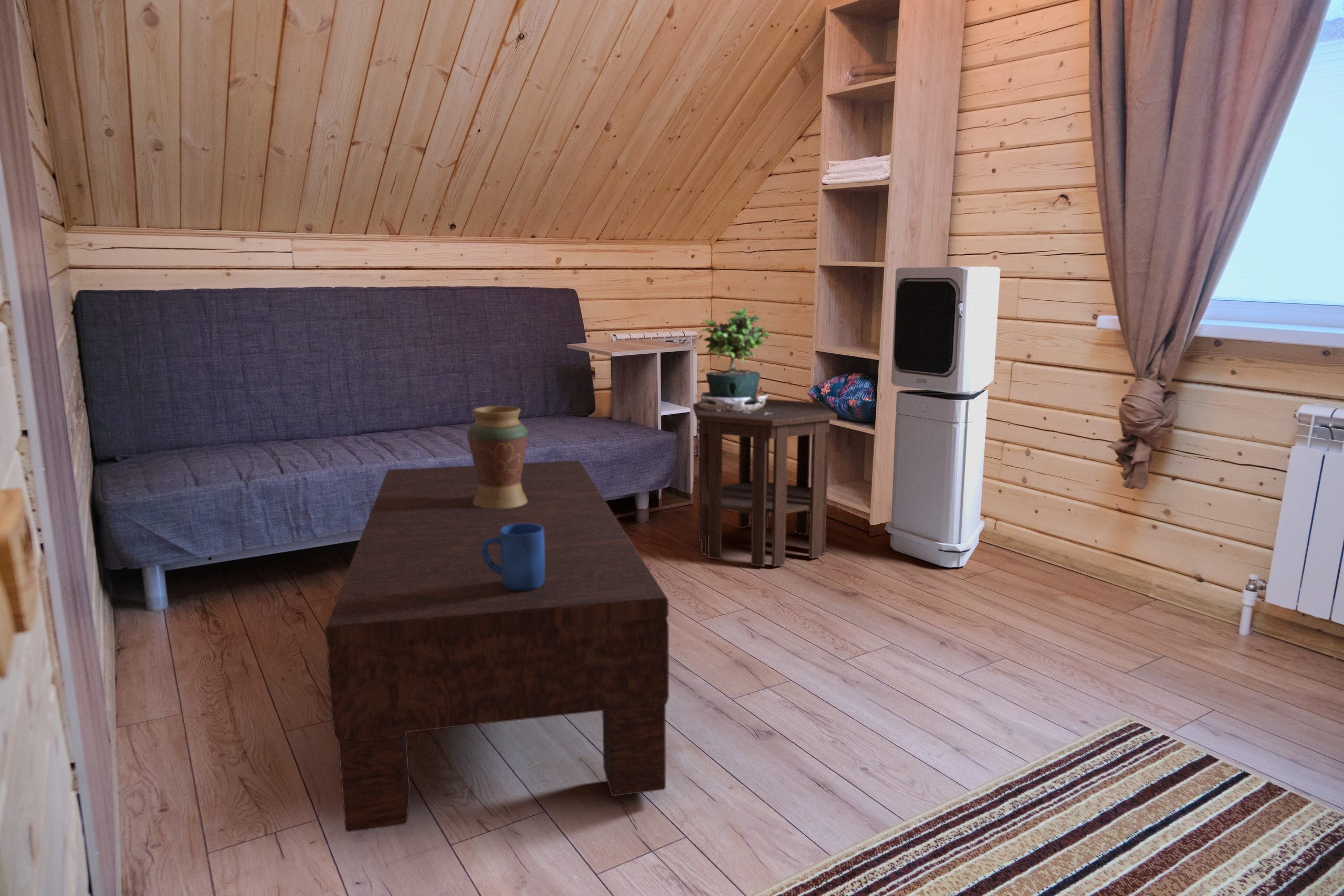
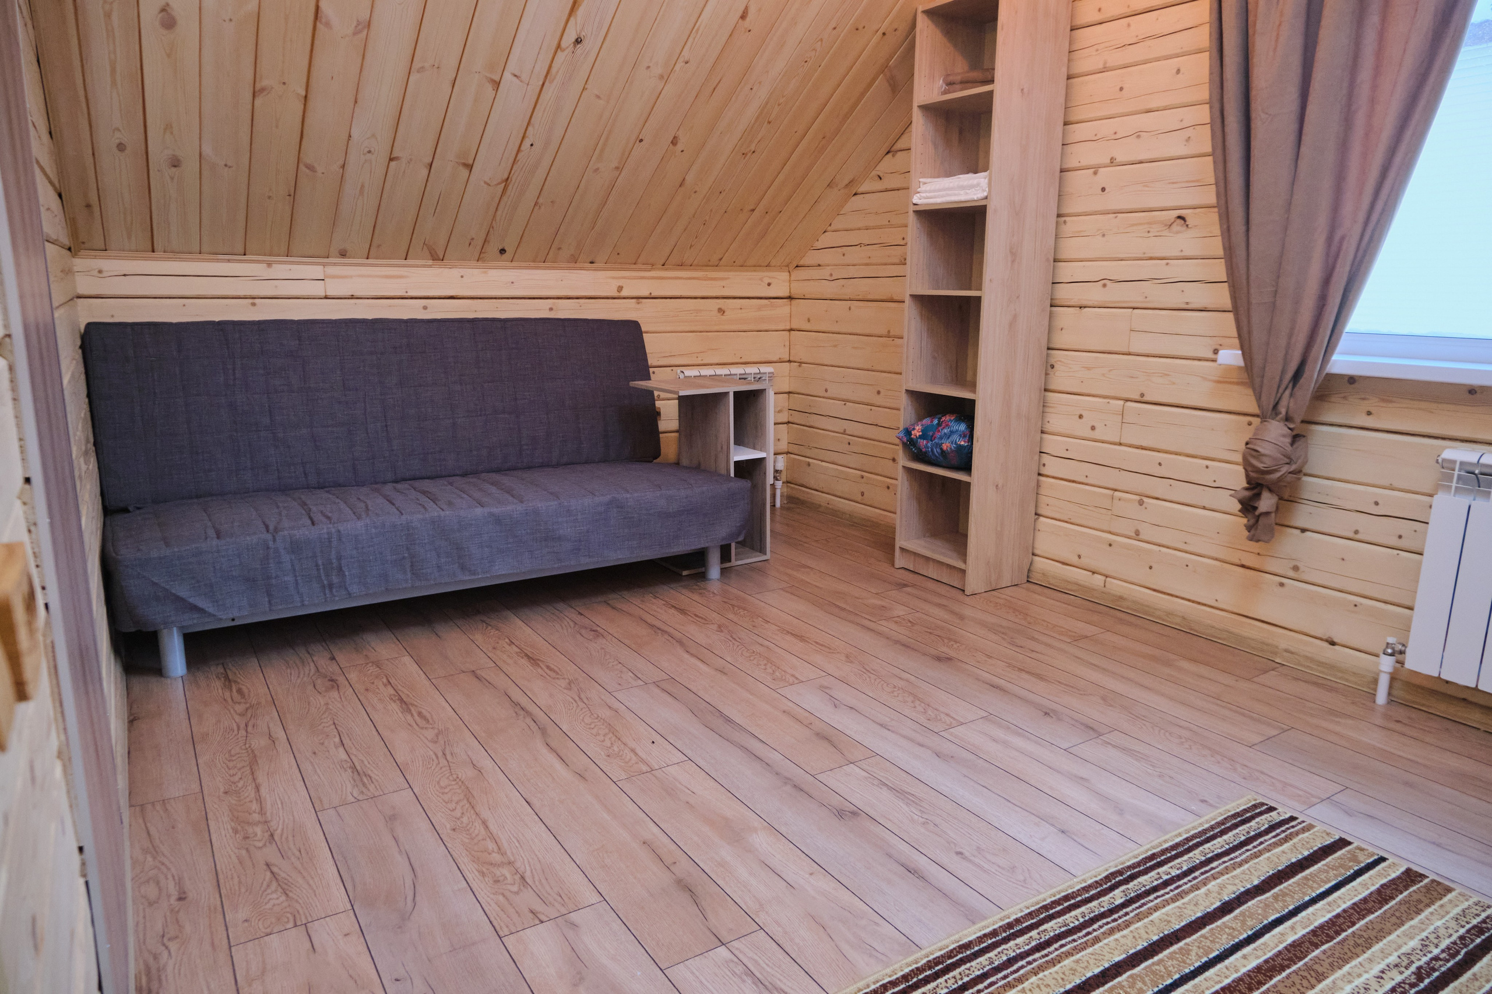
- air purifier [884,266,1001,568]
- decorative vase [467,405,529,509]
- side table [692,398,838,567]
- potted plant [695,307,772,415]
- mug [481,523,544,591]
- coffee table [324,460,669,832]
